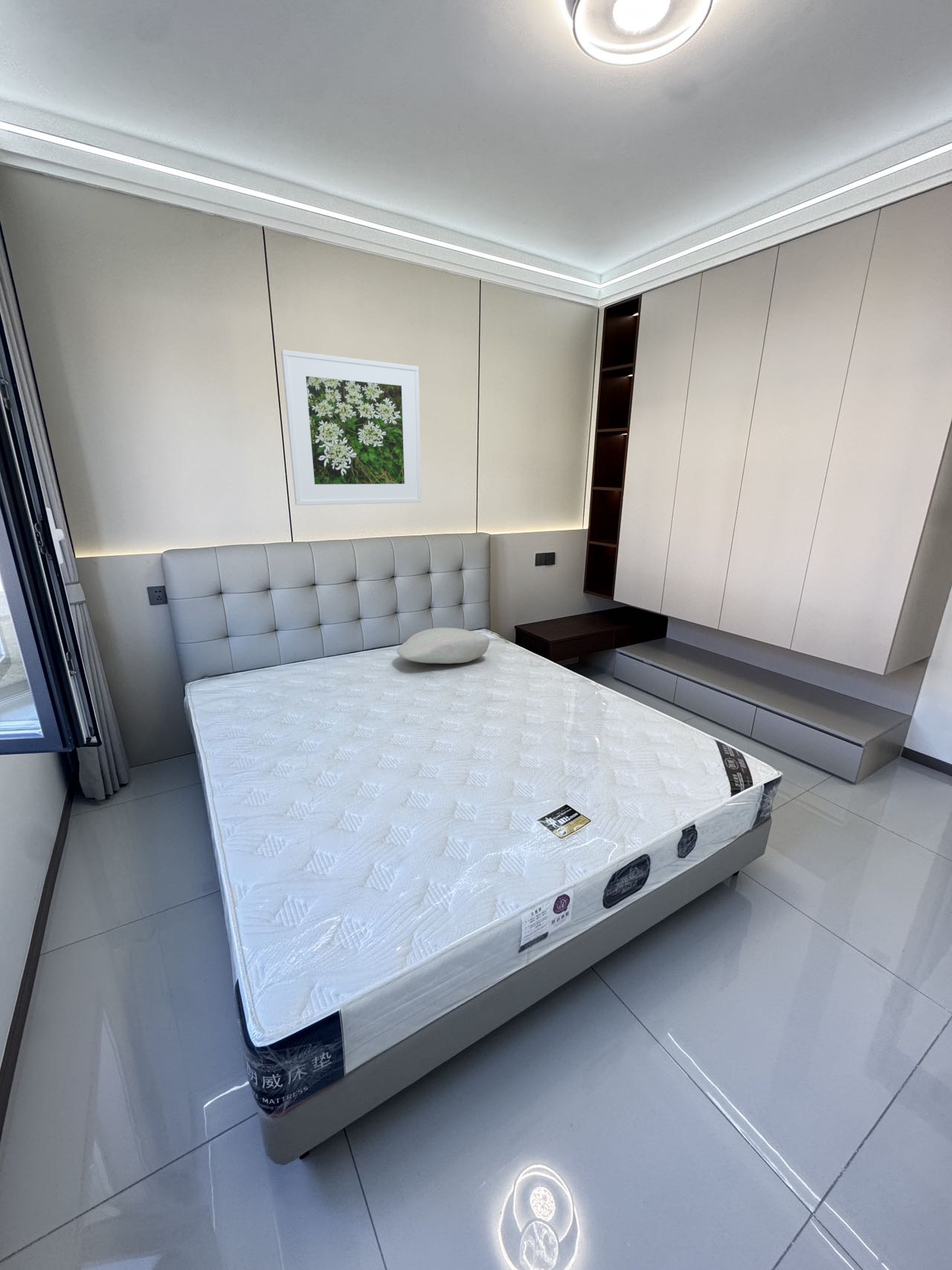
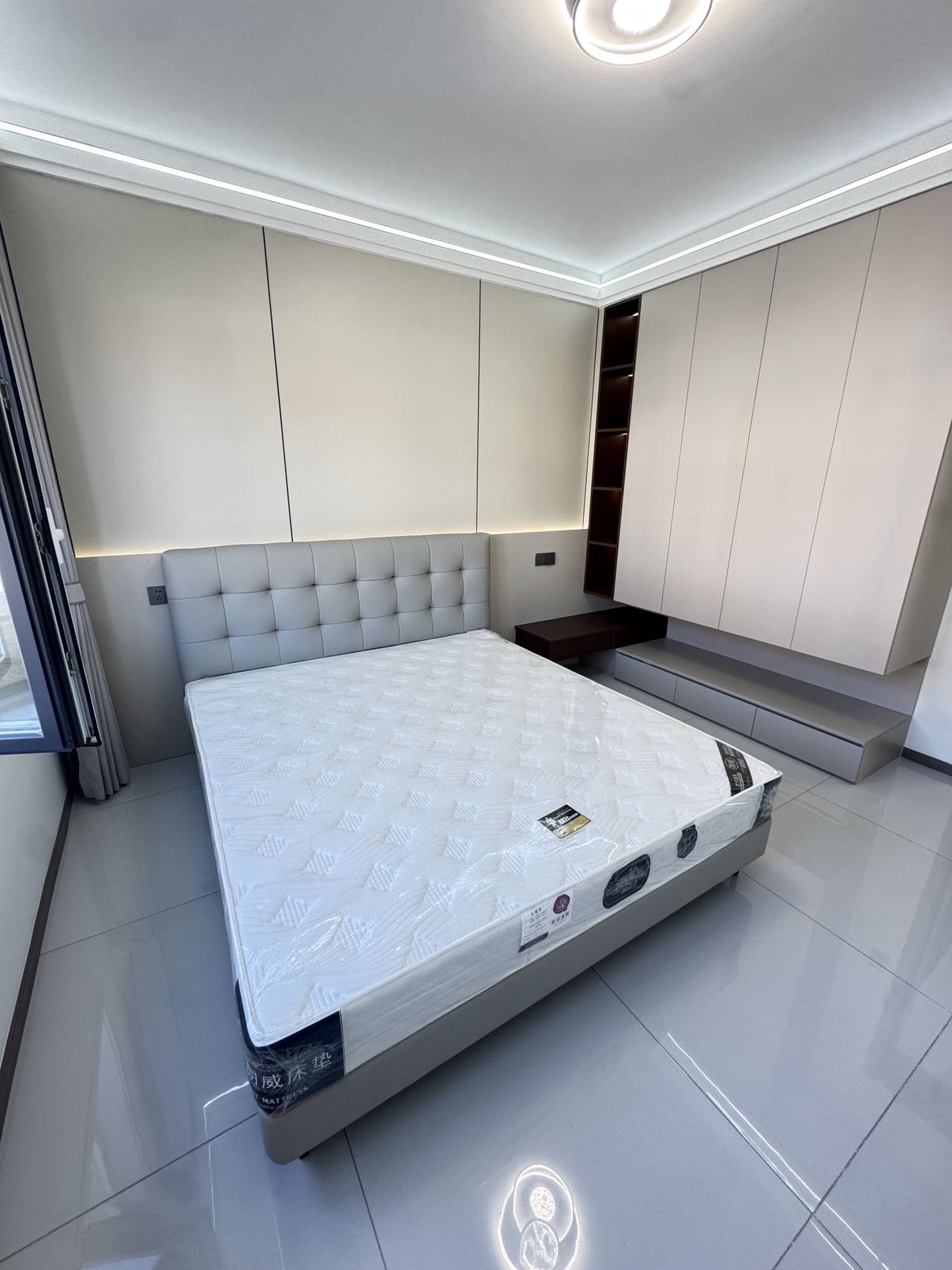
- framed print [280,349,422,506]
- pillow [396,627,490,664]
